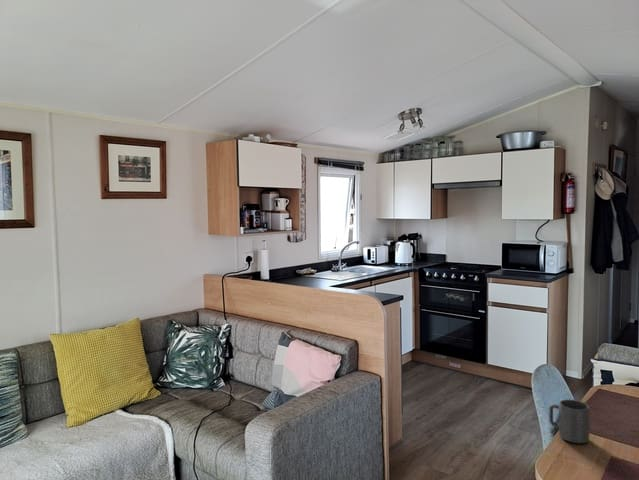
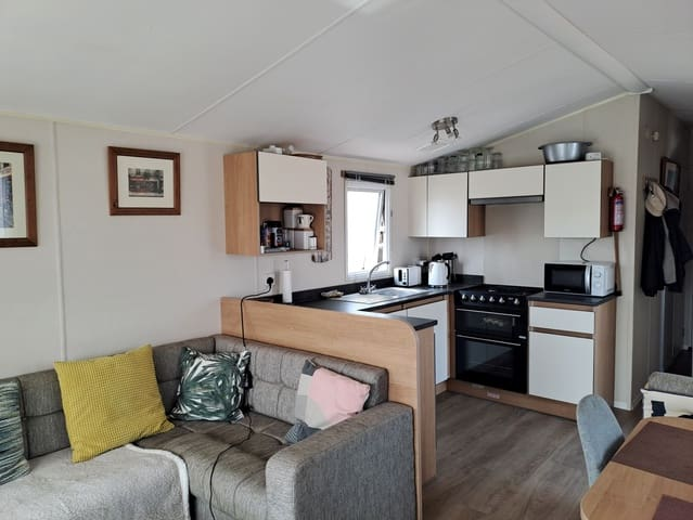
- mug [548,399,591,444]
